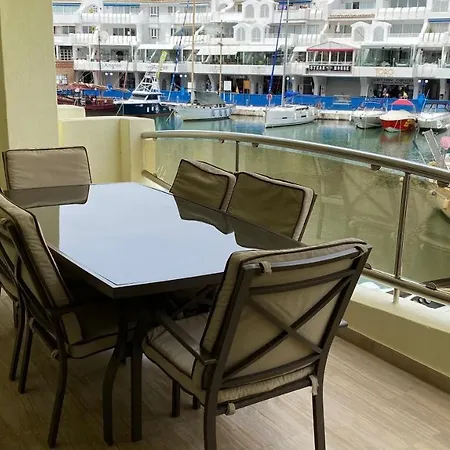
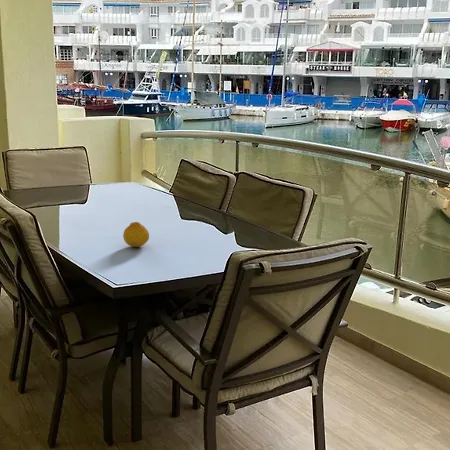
+ fruit [122,221,150,248]
